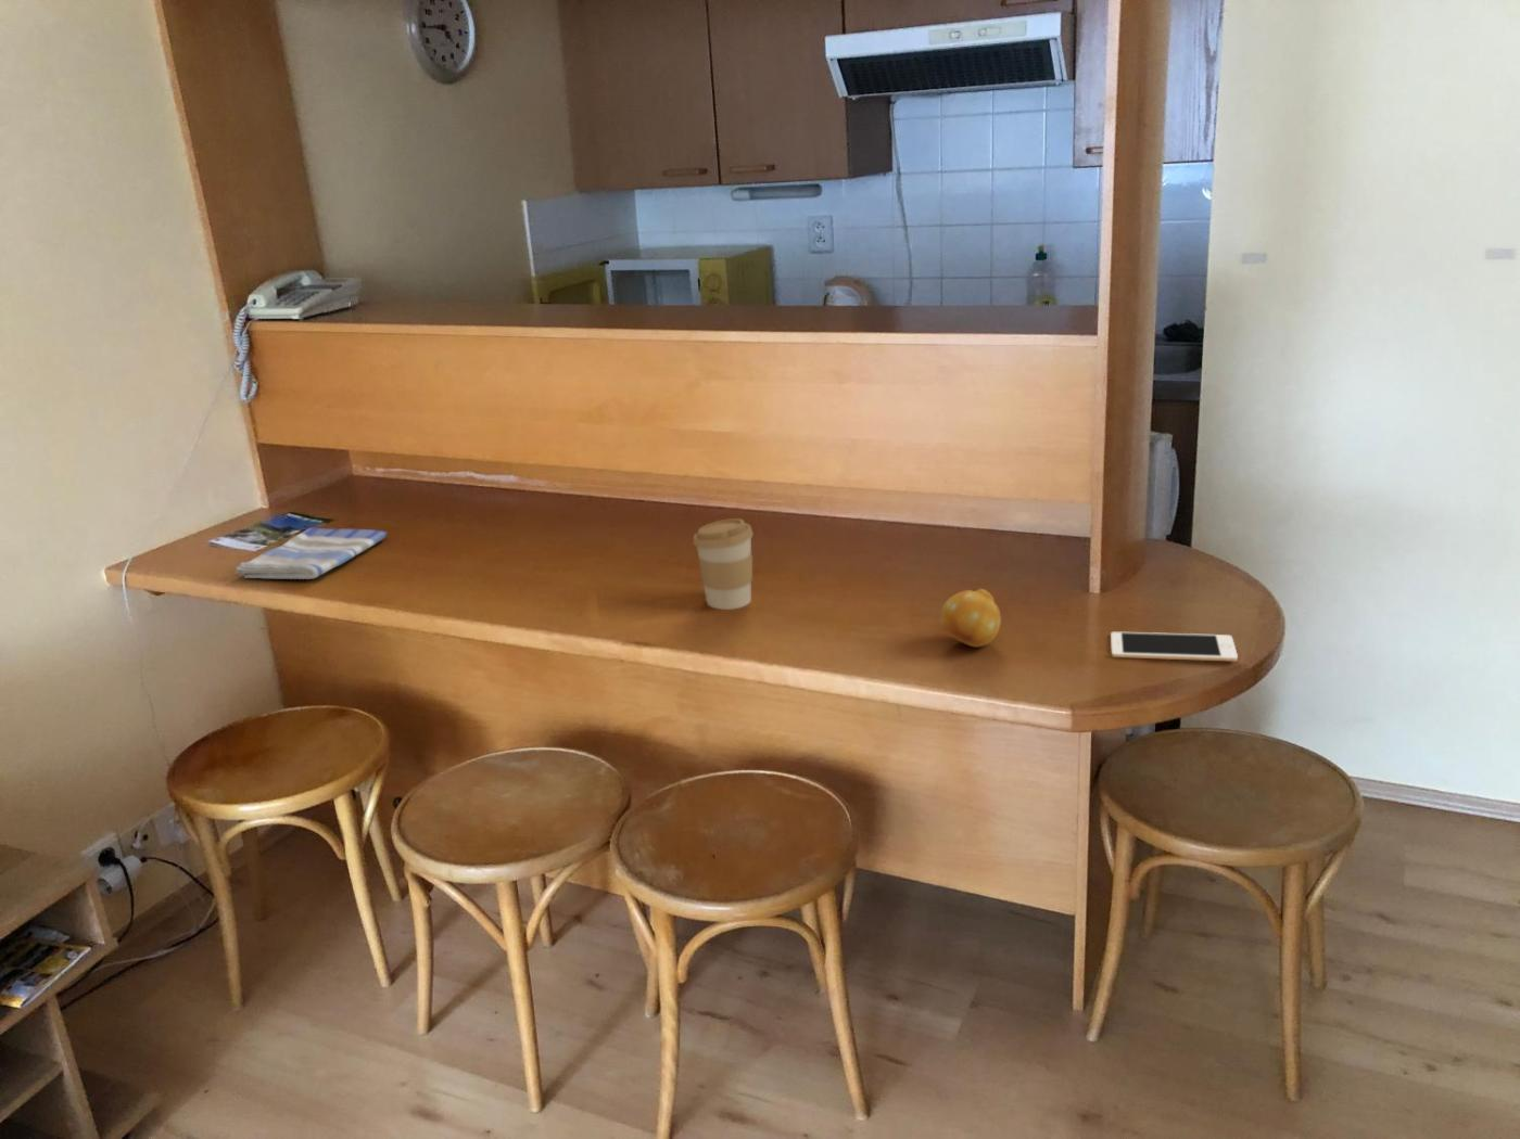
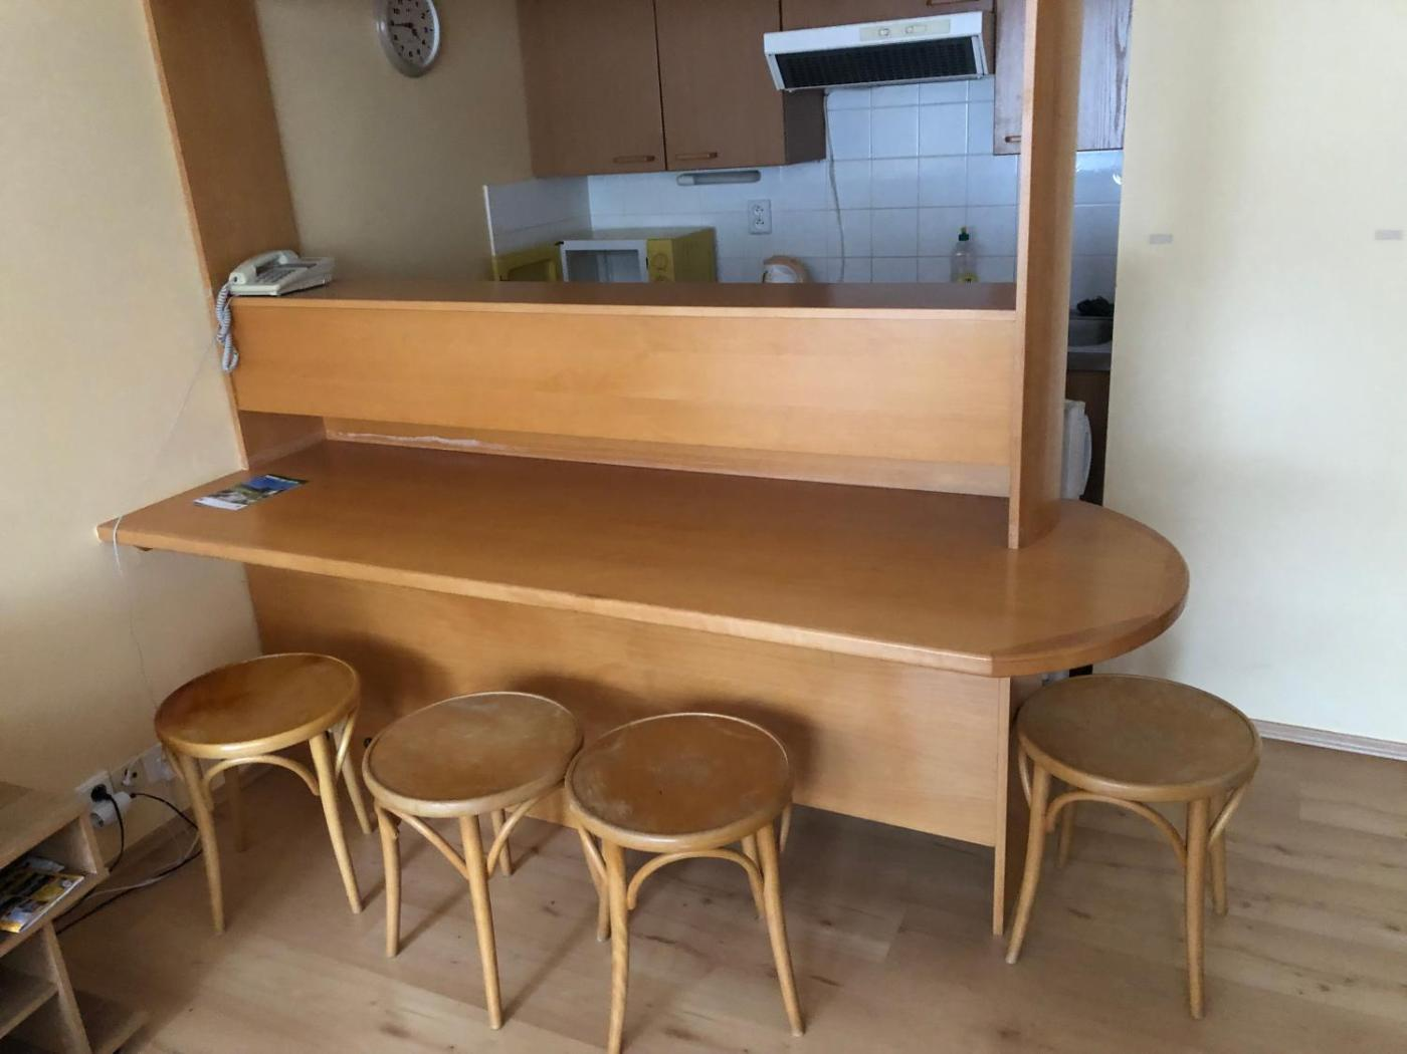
- dish towel [235,528,389,580]
- fruit [940,587,1002,647]
- coffee cup [693,517,754,610]
- cell phone [1109,632,1239,663]
